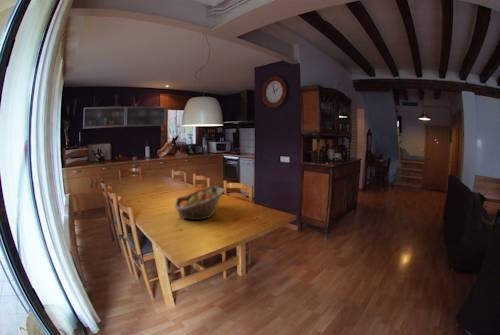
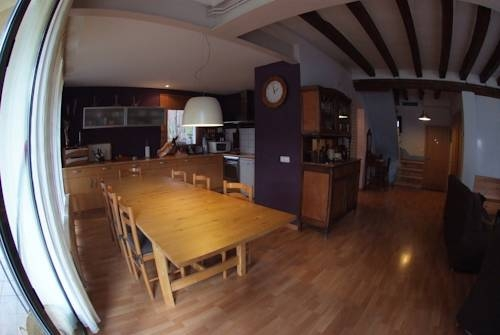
- fruit basket [173,185,225,221]
